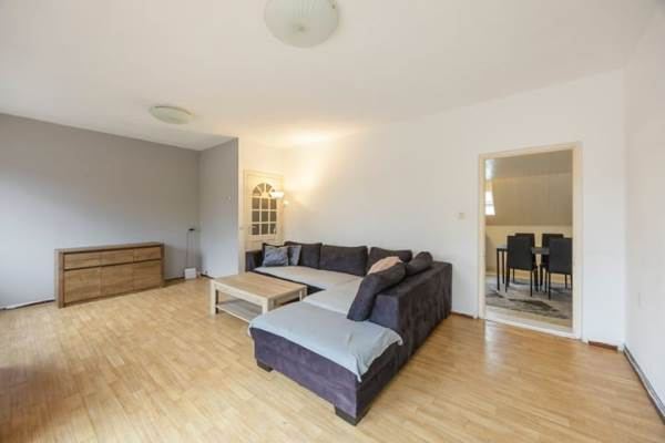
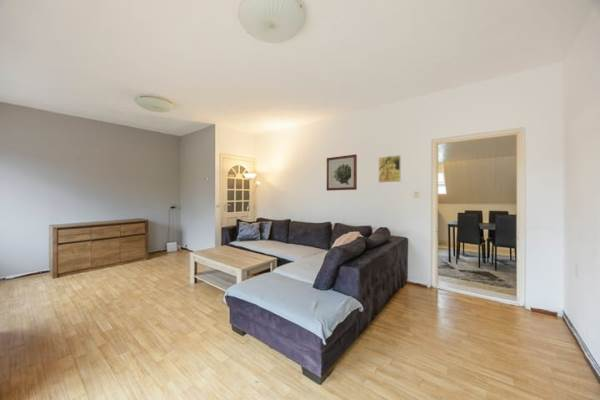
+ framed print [378,154,402,184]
+ wall art [326,153,358,192]
